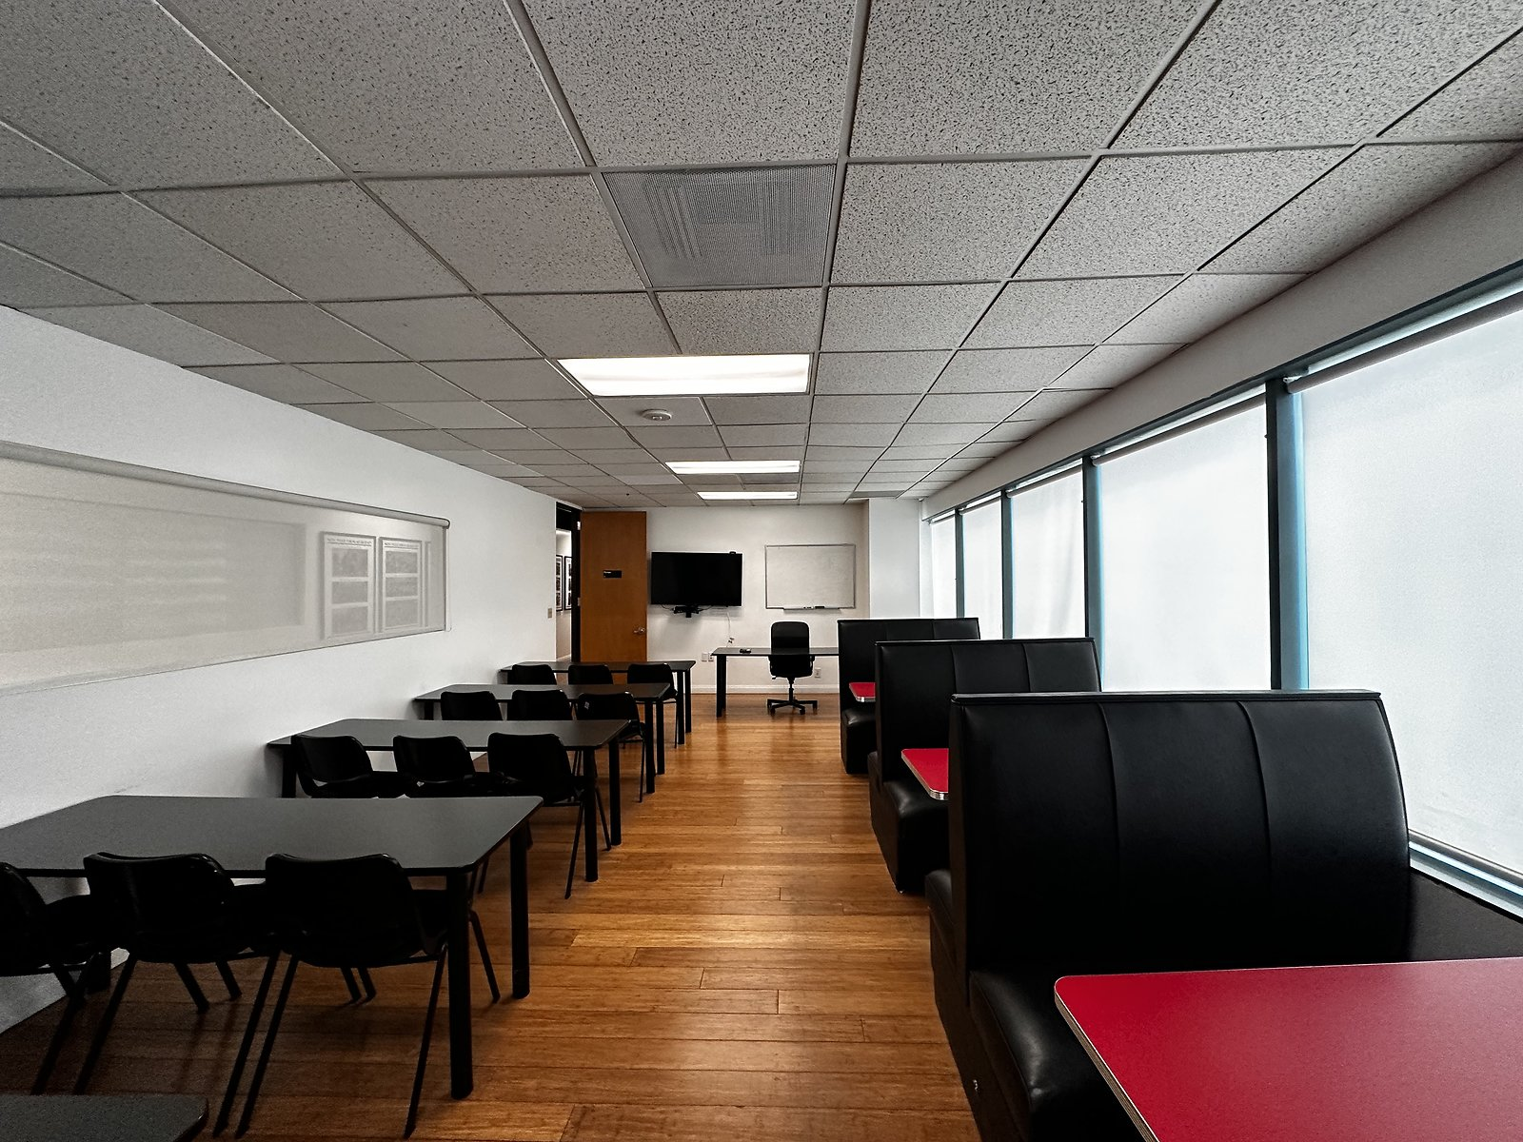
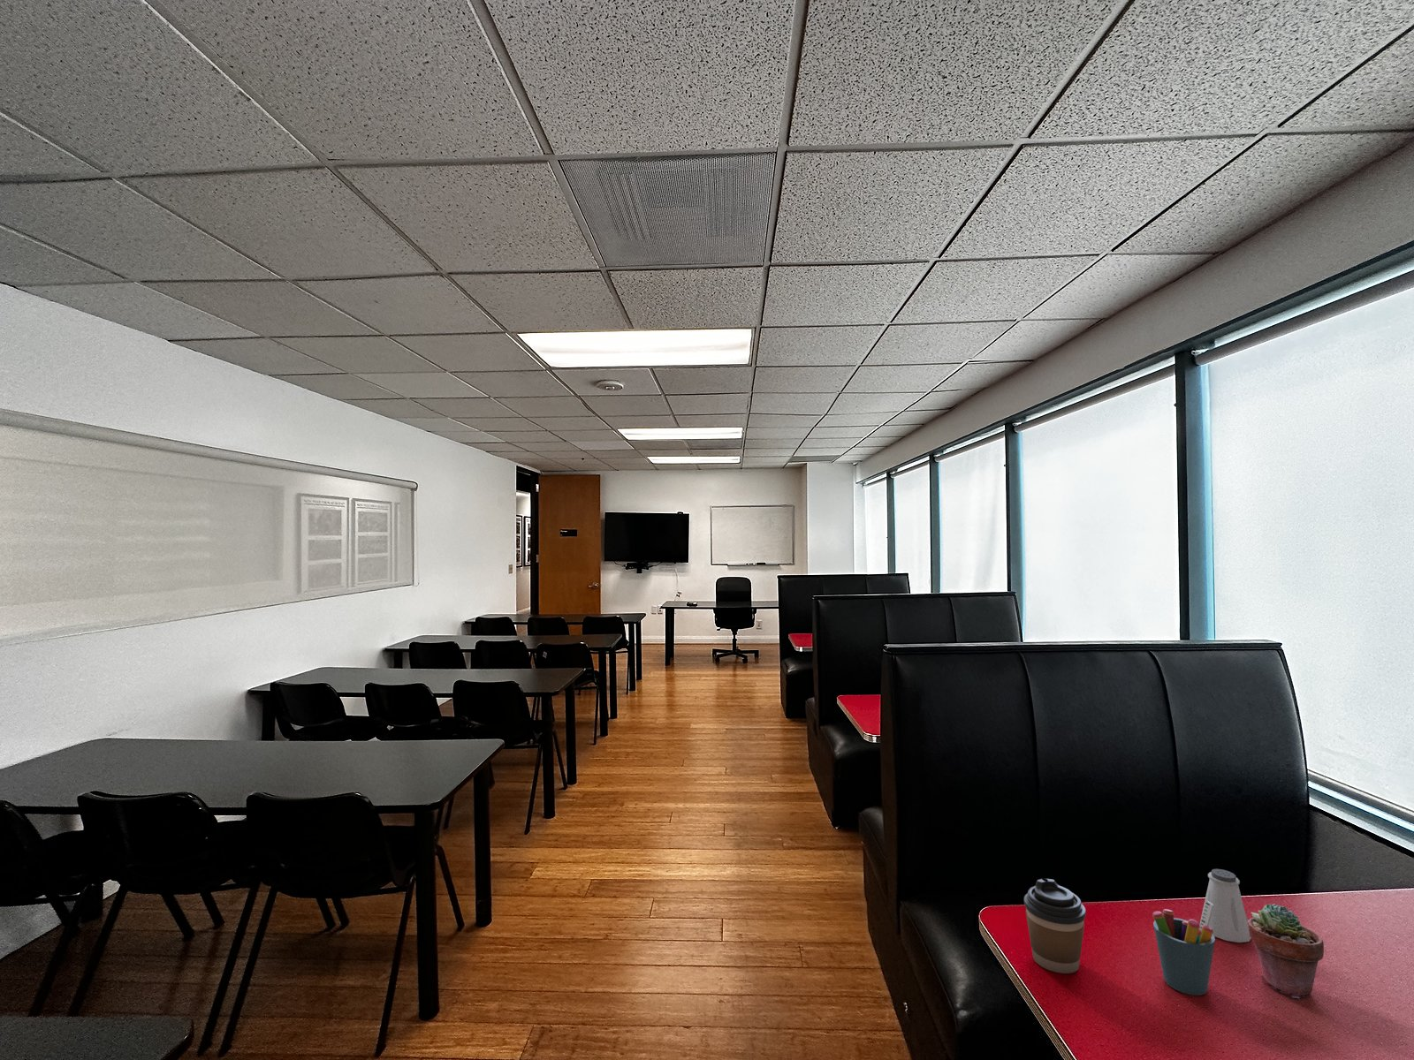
+ pen holder [1151,900,1216,997]
+ coffee cup [1023,879,1087,974]
+ potted succulent [1247,903,1325,1000]
+ saltshaker [1199,868,1251,943]
